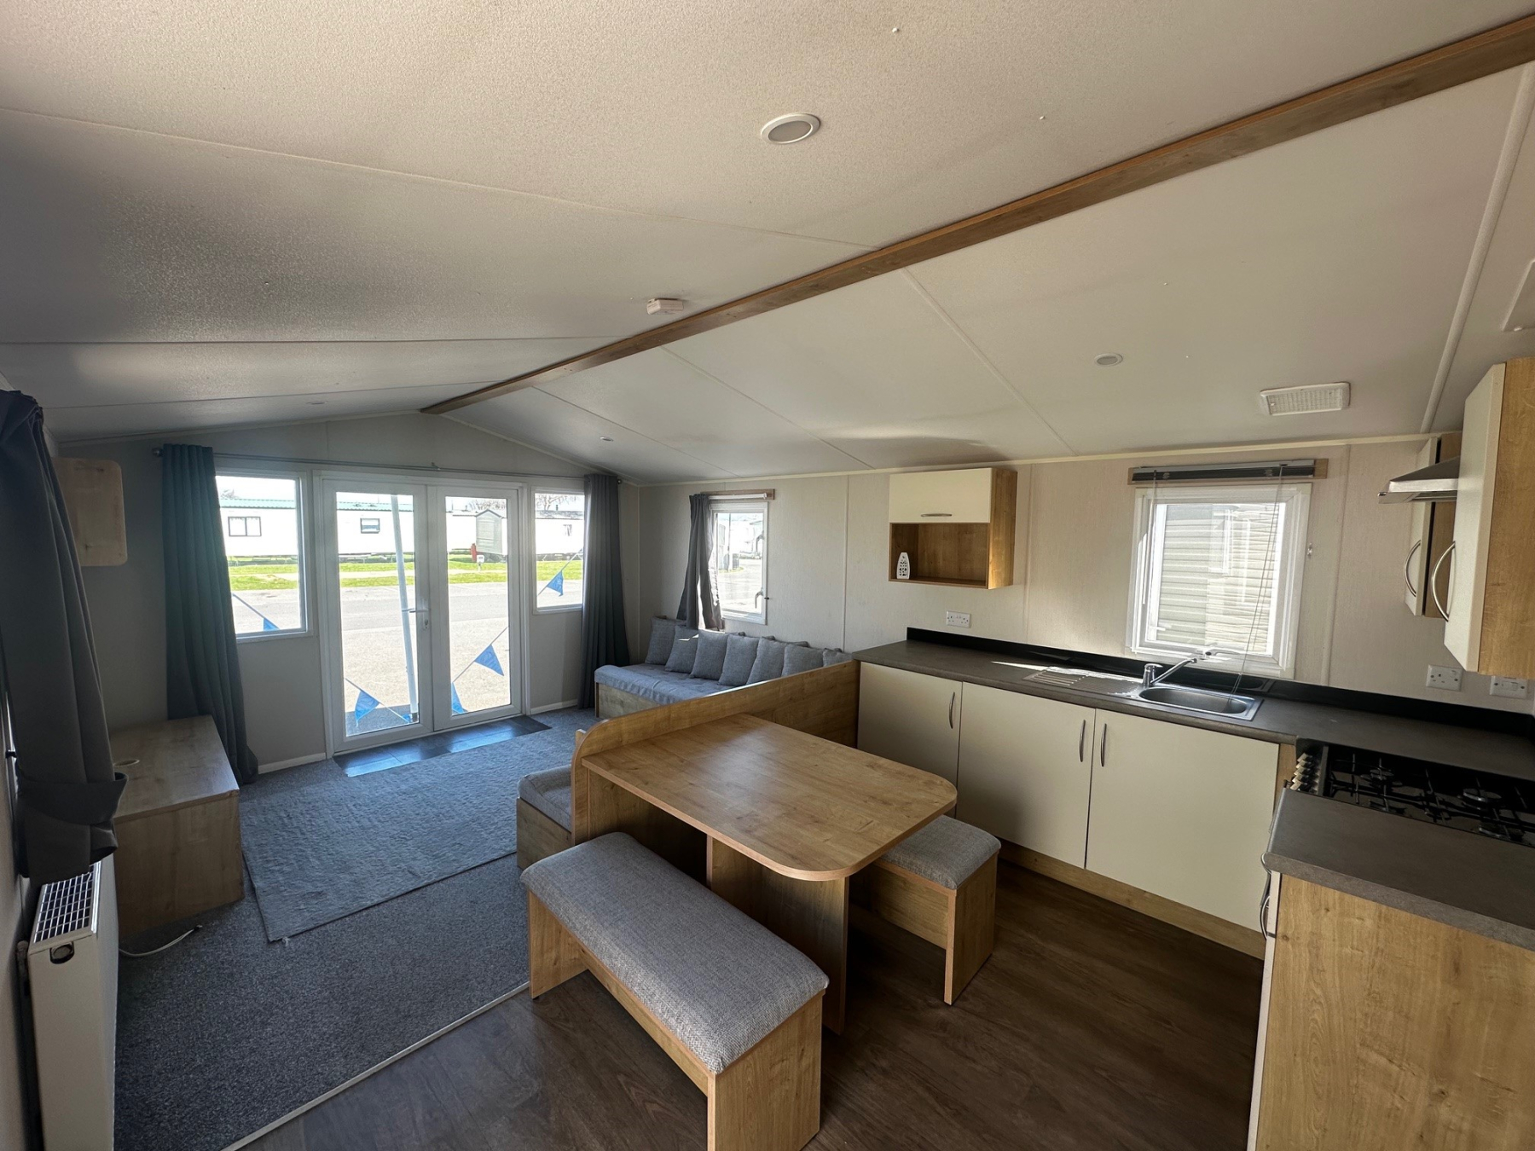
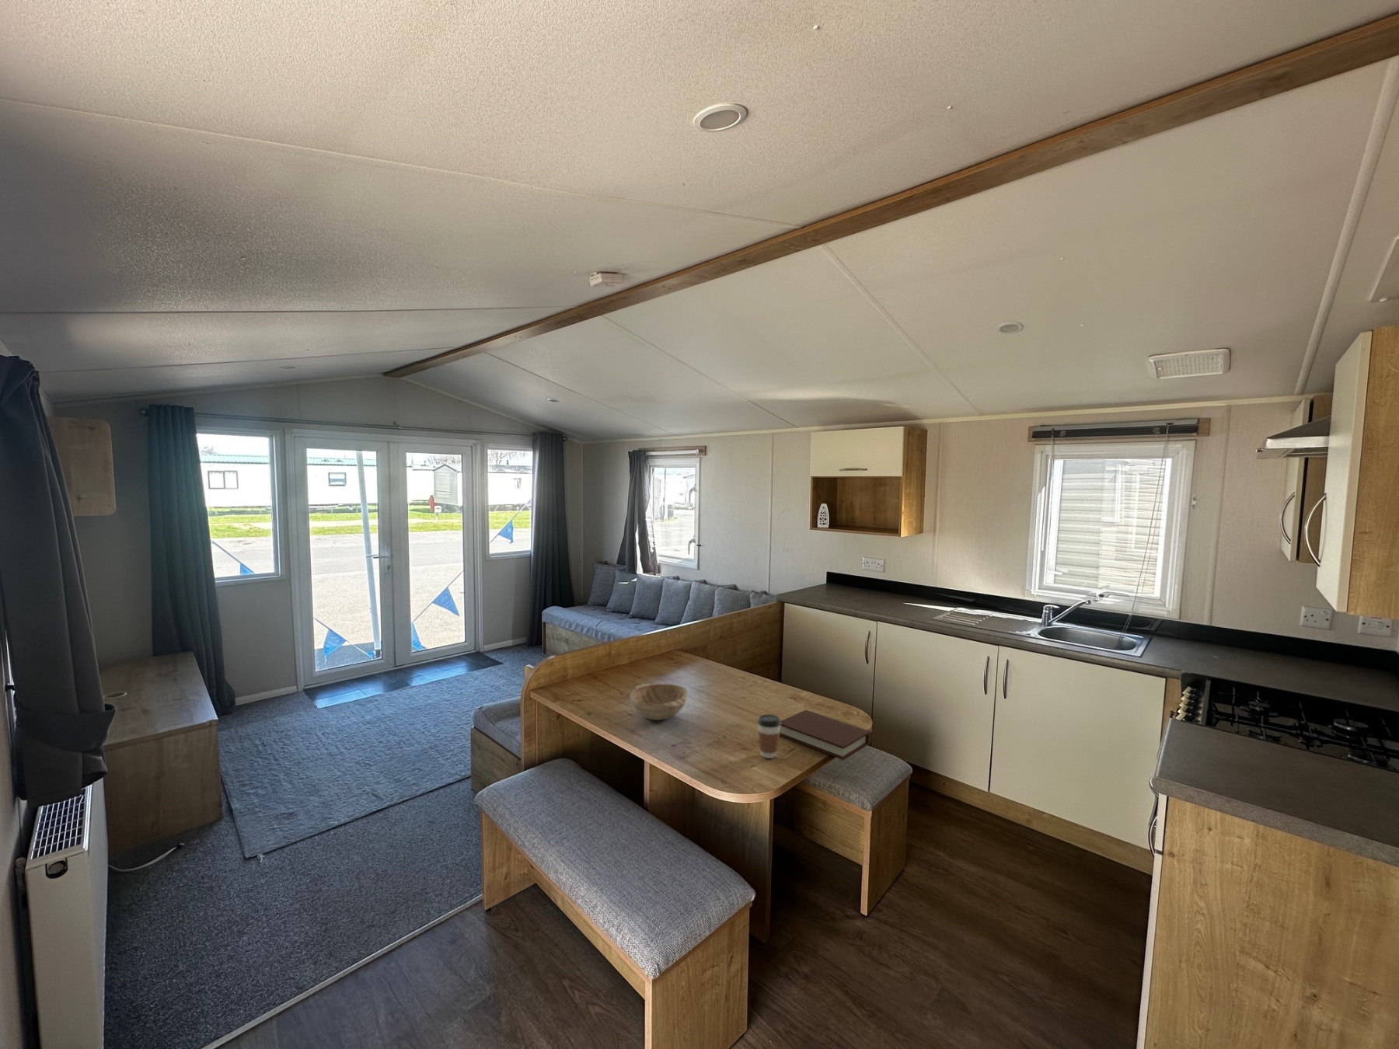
+ book [780,710,872,760]
+ decorative bowl [629,682,688,721]
+ coffee cup [757,713,781,759]
